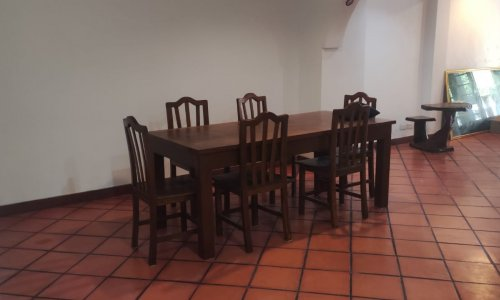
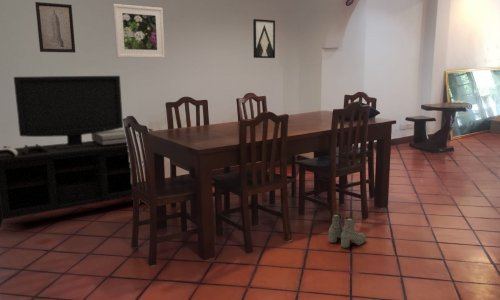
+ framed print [112,3,166,59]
+ wall art [34,1,76,53]
+ wall art [252,18,276,59]
+ media console [0,75,154,228]
+ boots [328,212,367,249]
